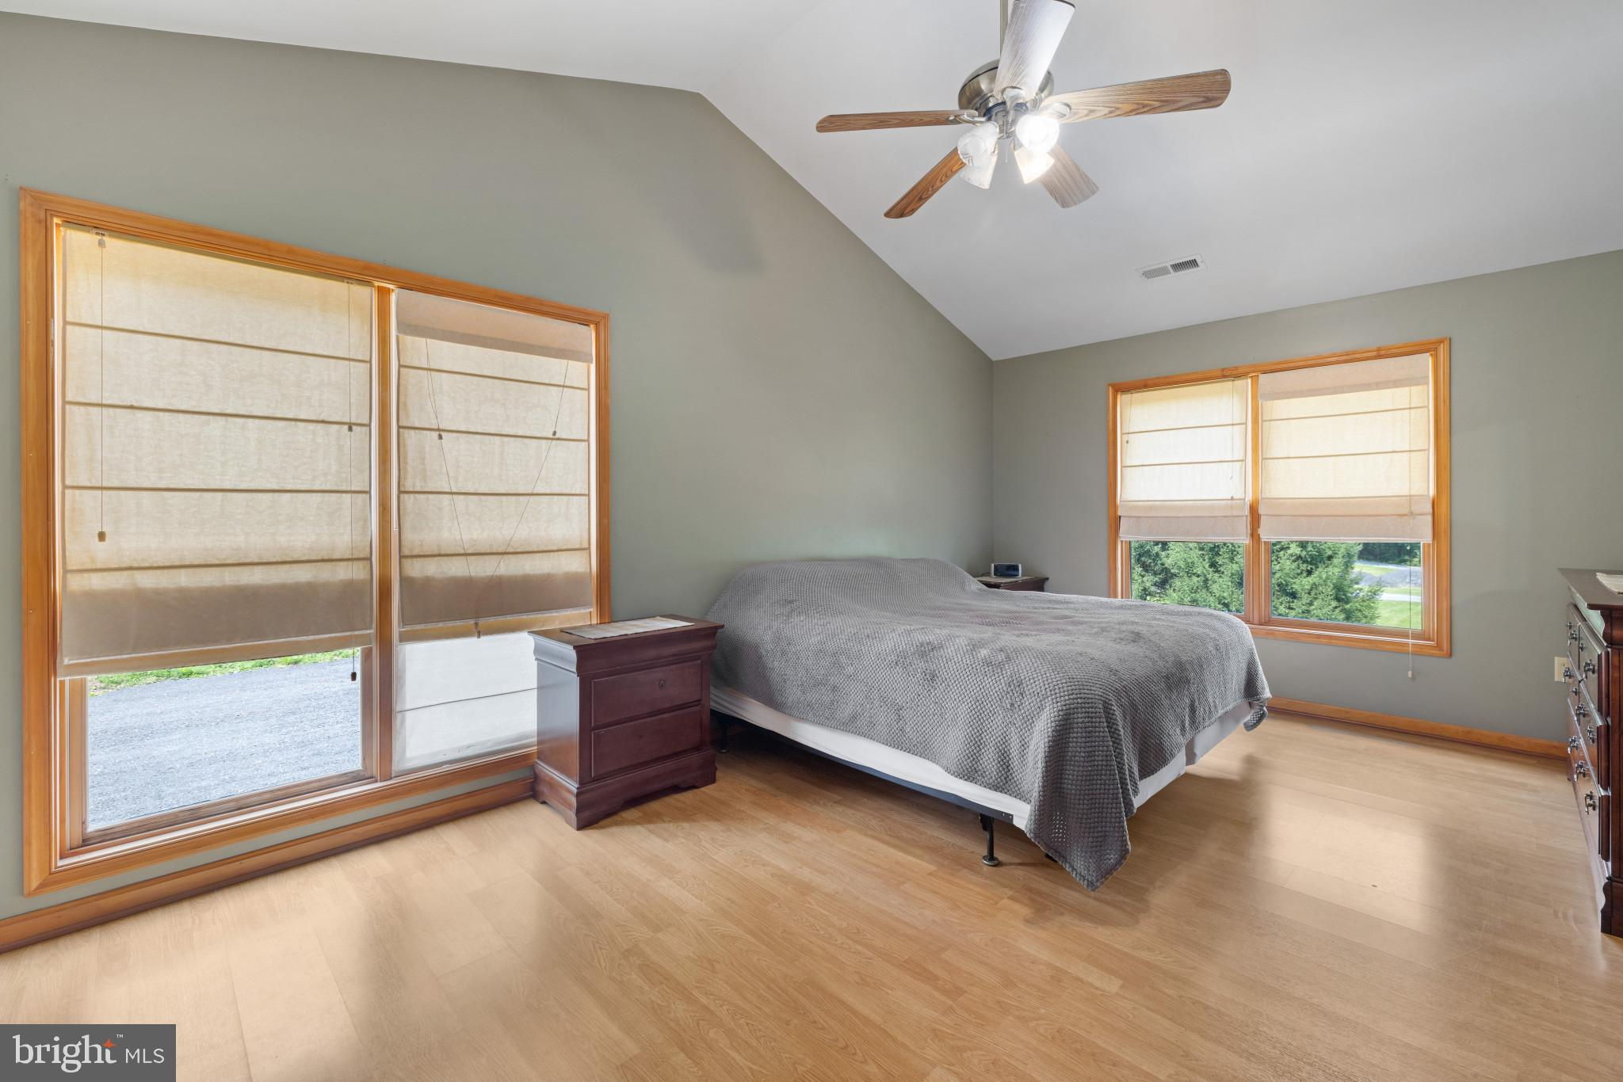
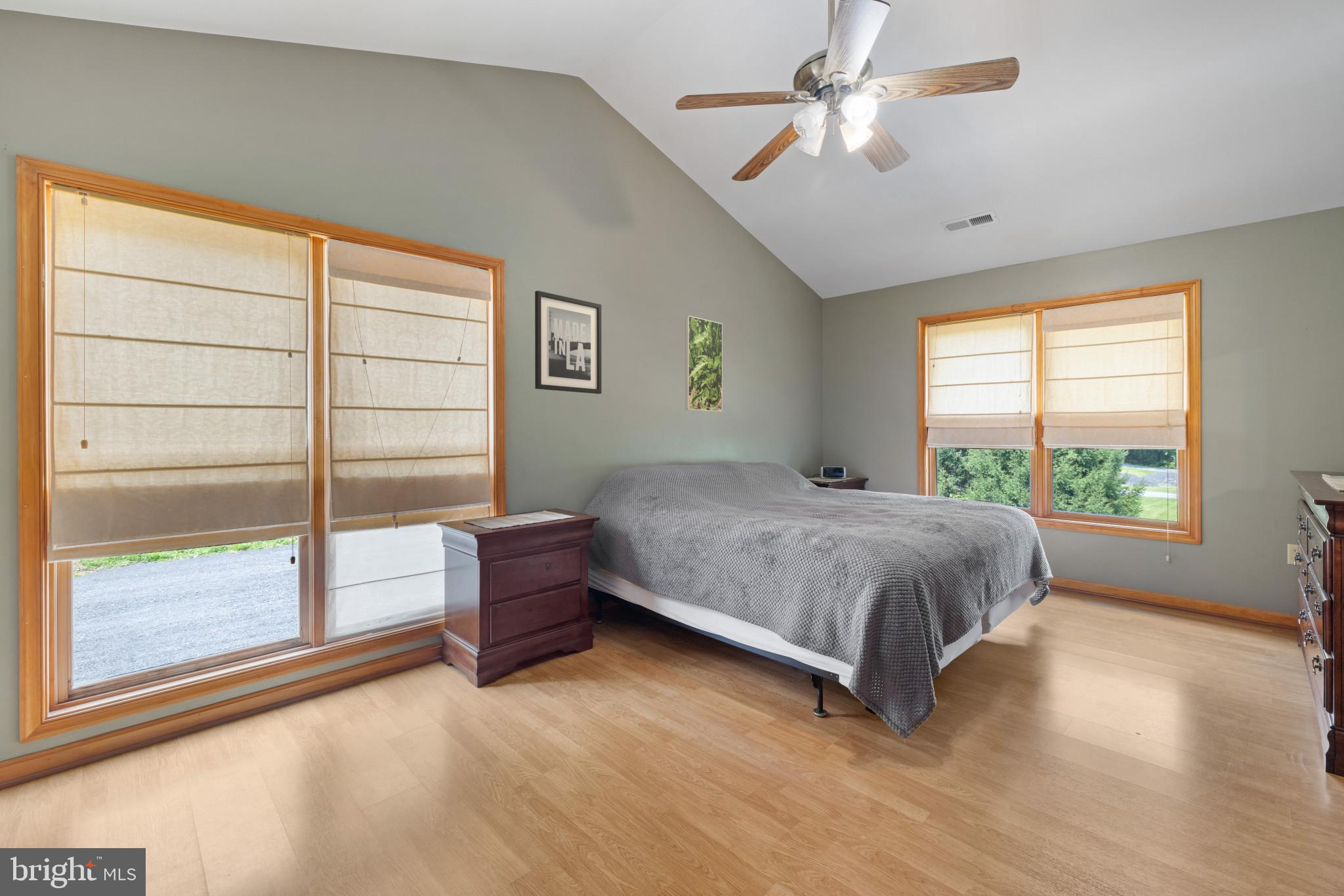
+ wall art [534,290,602,394]
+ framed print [685,315,723,413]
